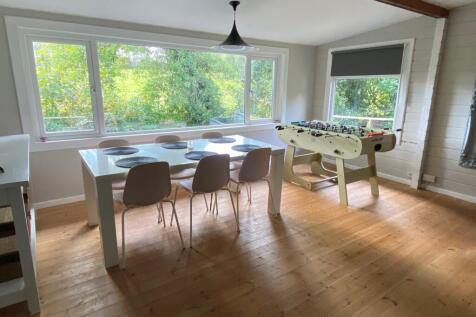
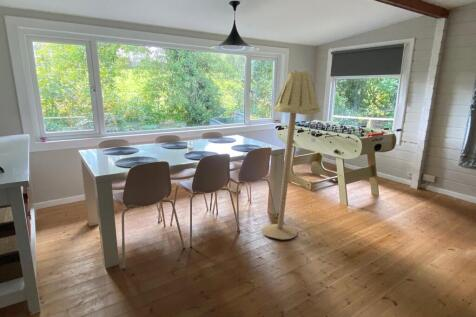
+ floor lamp [261,69,321,241]
